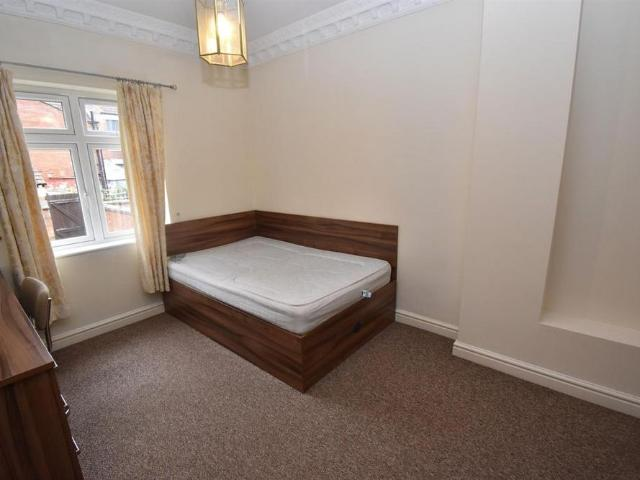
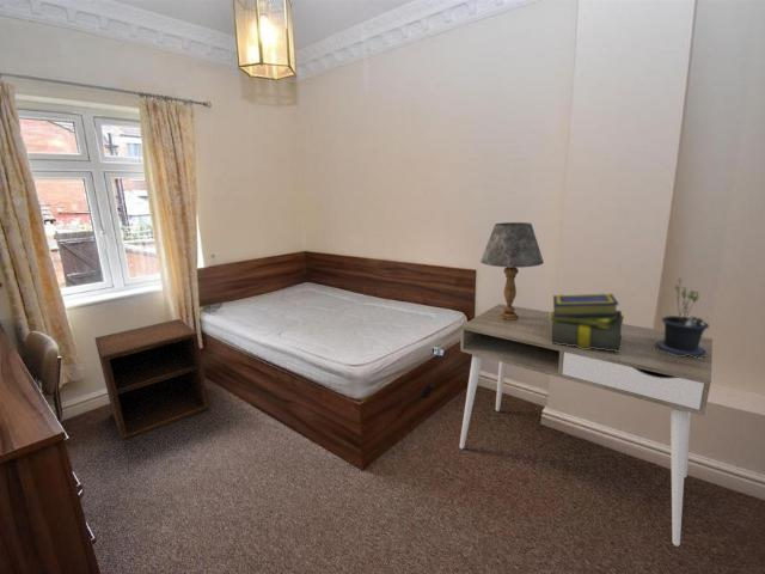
+ stack of books [549,293,625,352]
+ desk [459,303,714,548]
+ potted plant [655,276,718,359]
+ nightstand [93,318,210,442]
+ table lamp [479,221,545,320]
